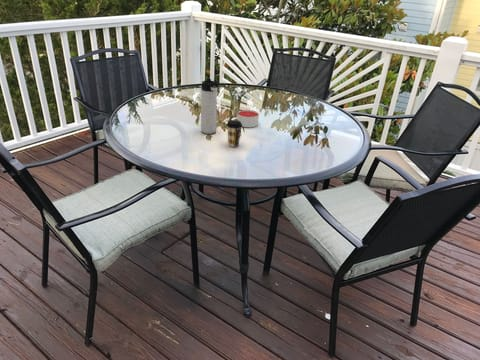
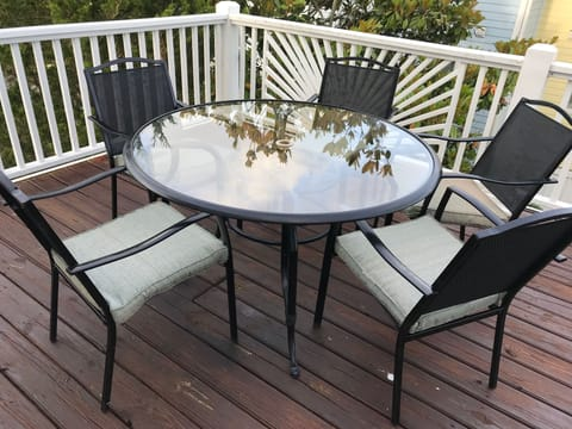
- coffee cup [225,119,242,148]
- thermos bottle [200,78,221,135]
- candle [236,109,260,128]
